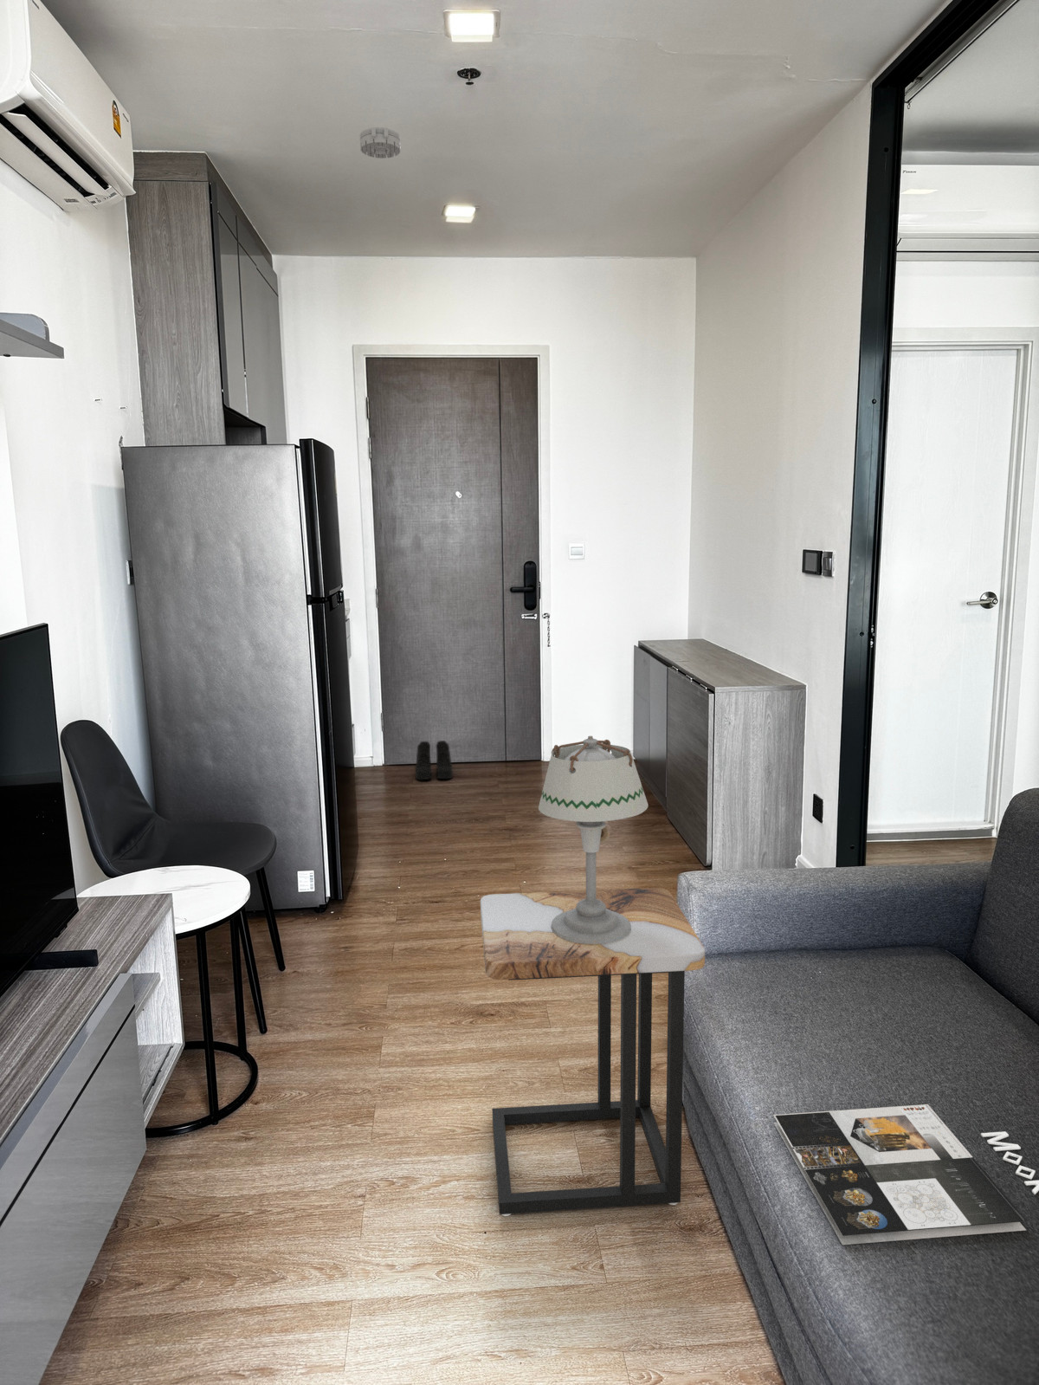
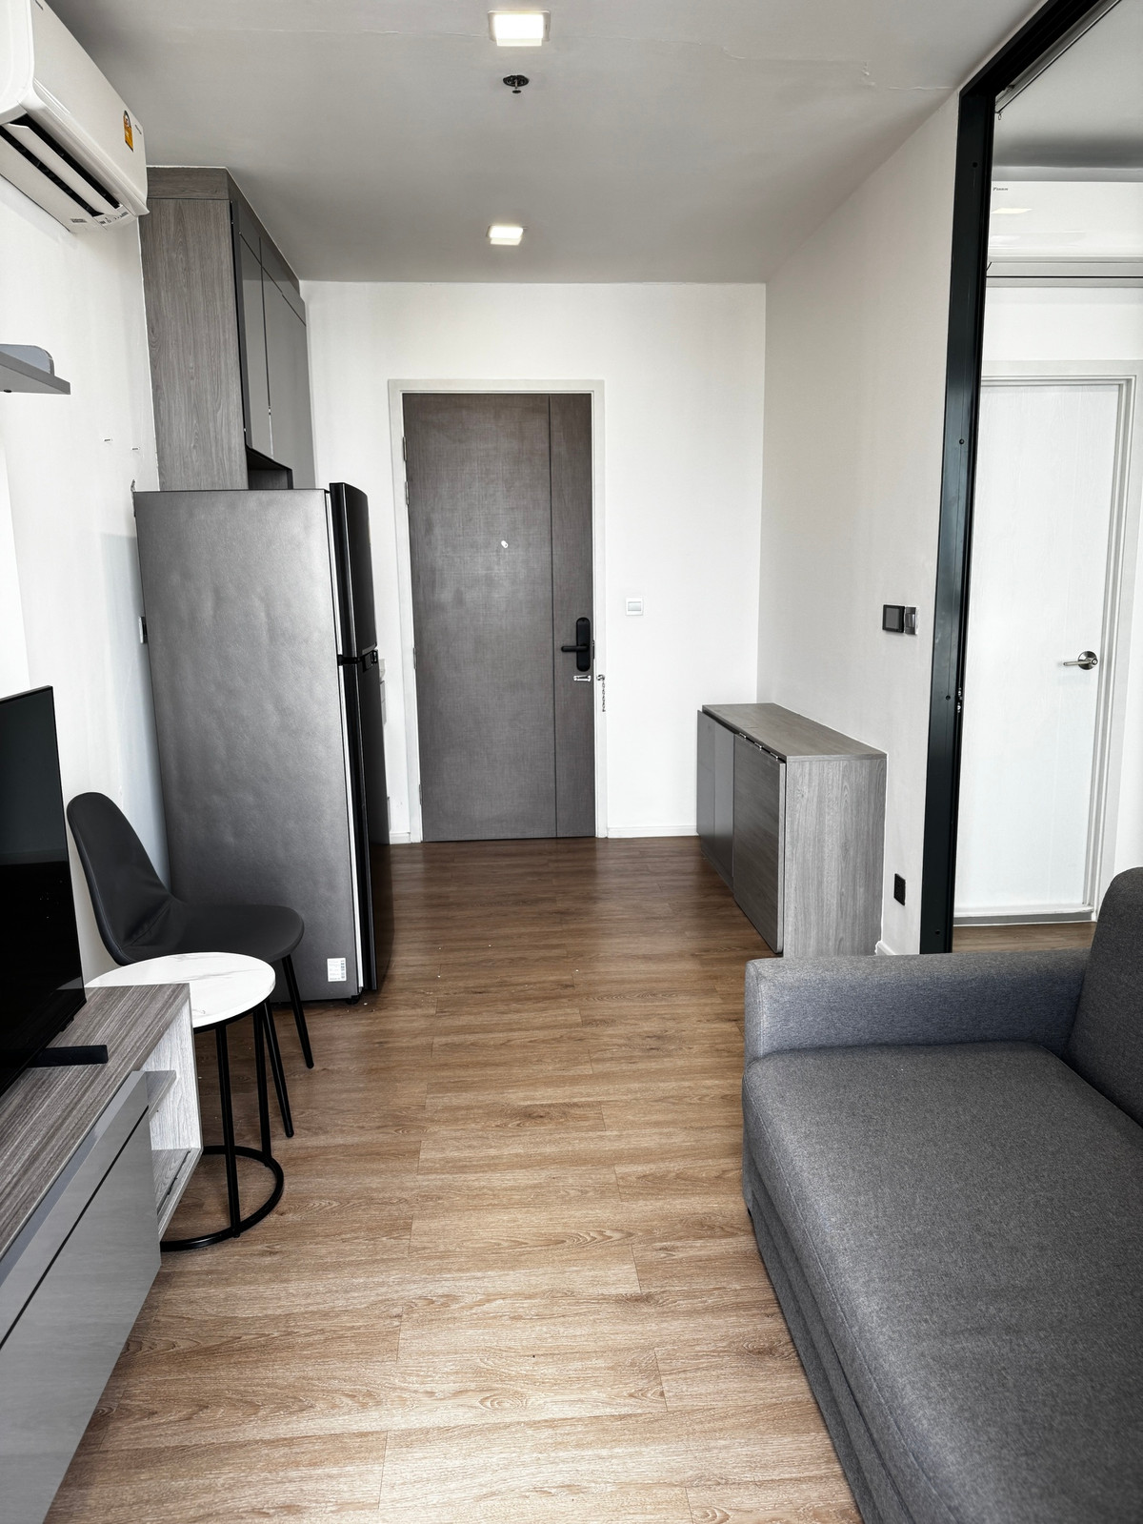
- boots [415,740,454,780]
- side table [480,887,706,1217]
- magazine [773,1103,1039,1245]
- smoke detector [359,127,402,159]
- table lamp [538,736,649,944]
